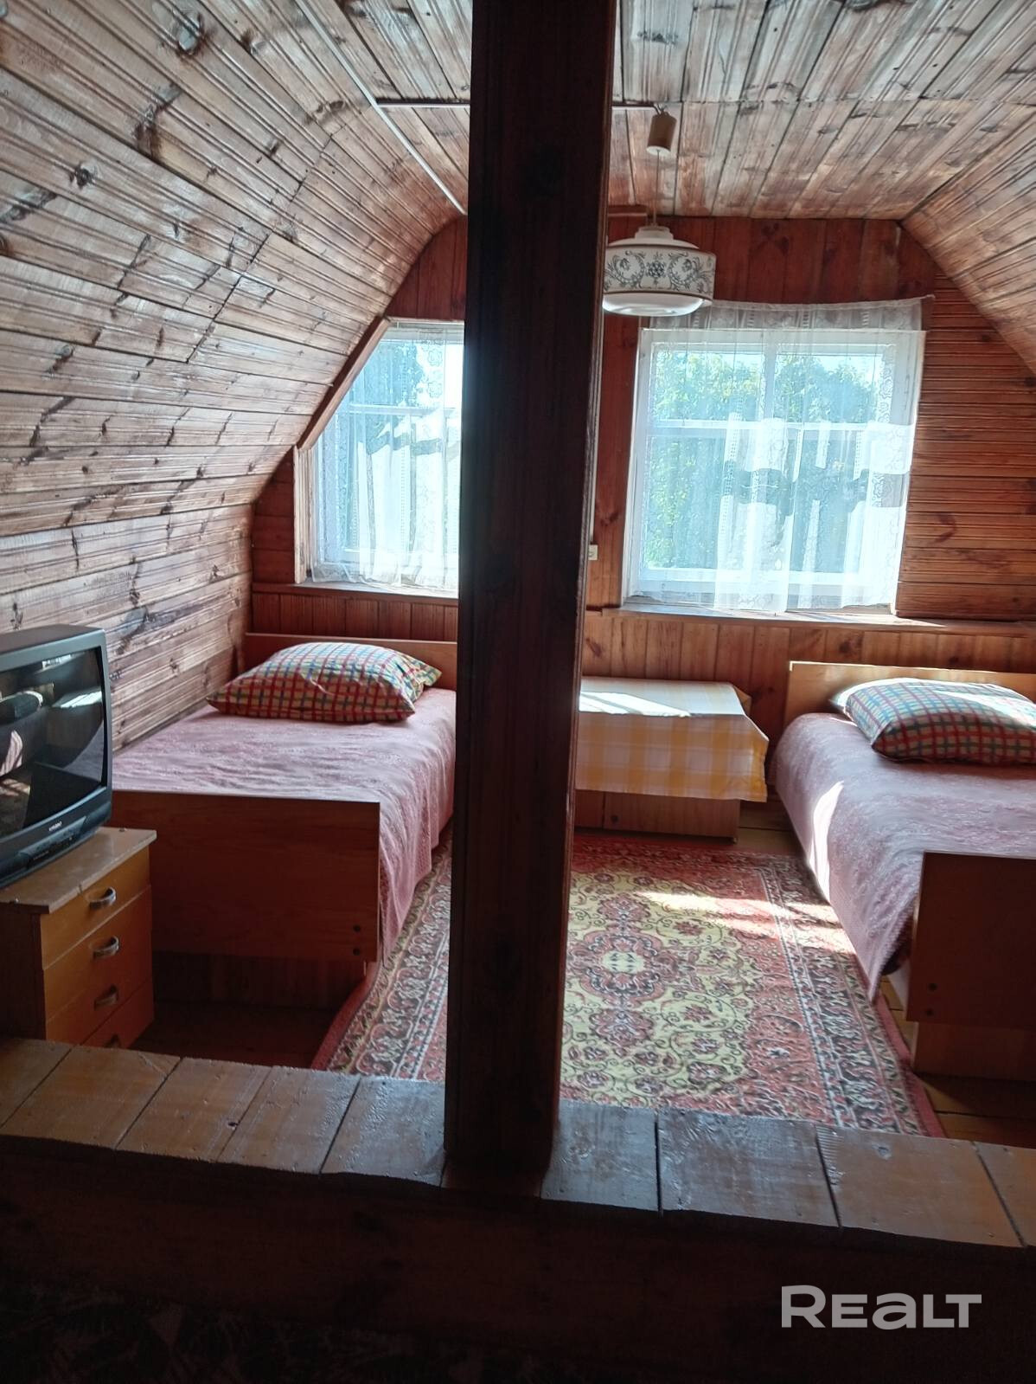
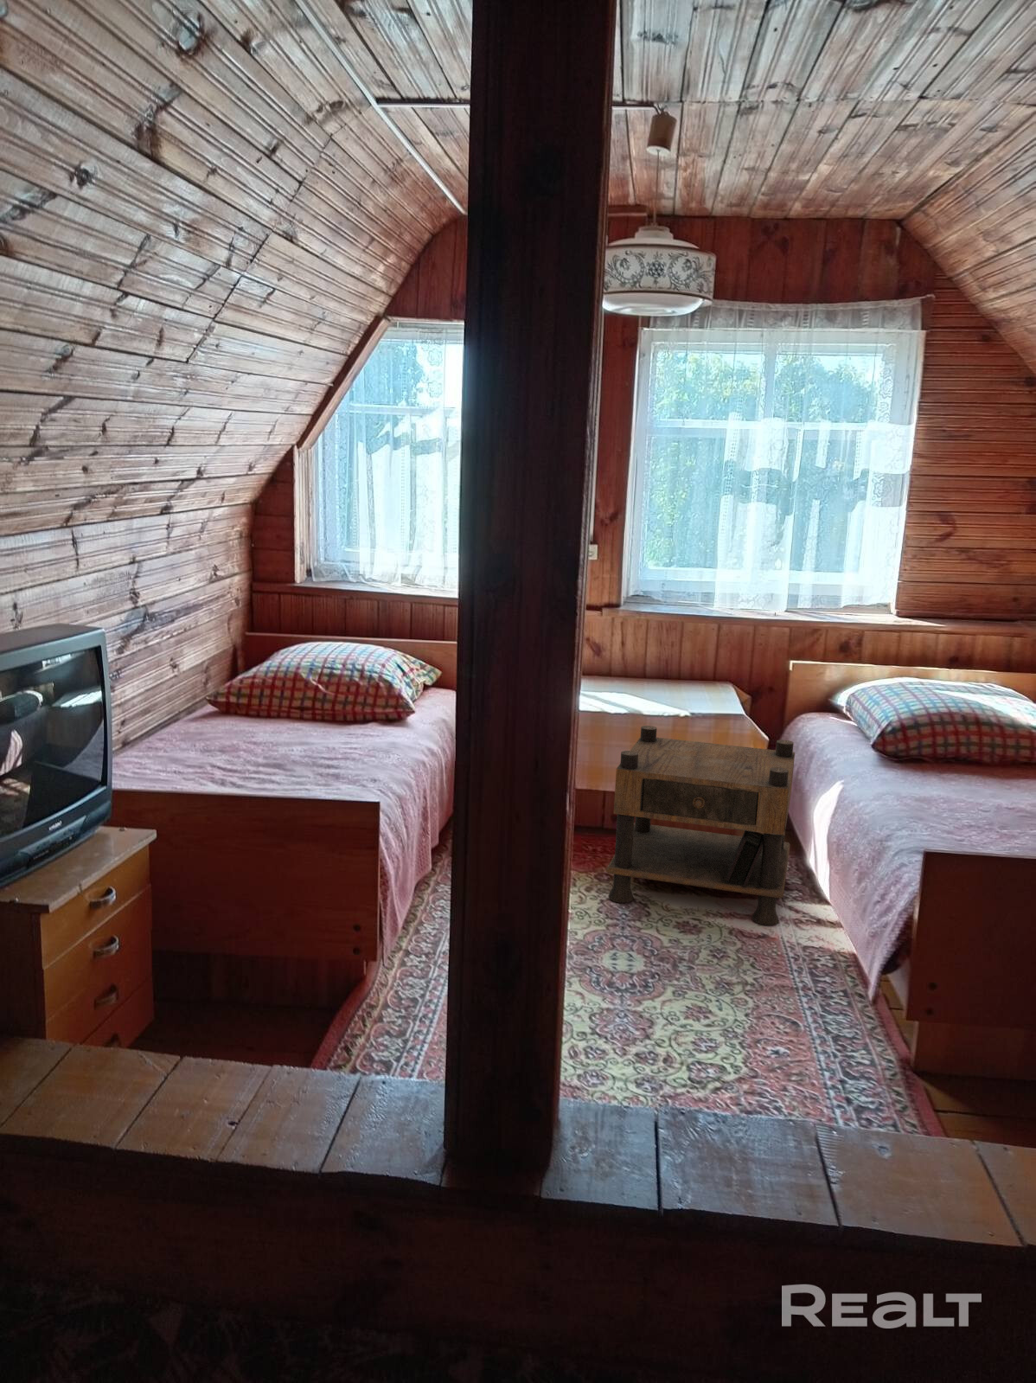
+ nightstand [605,725,795,926]
